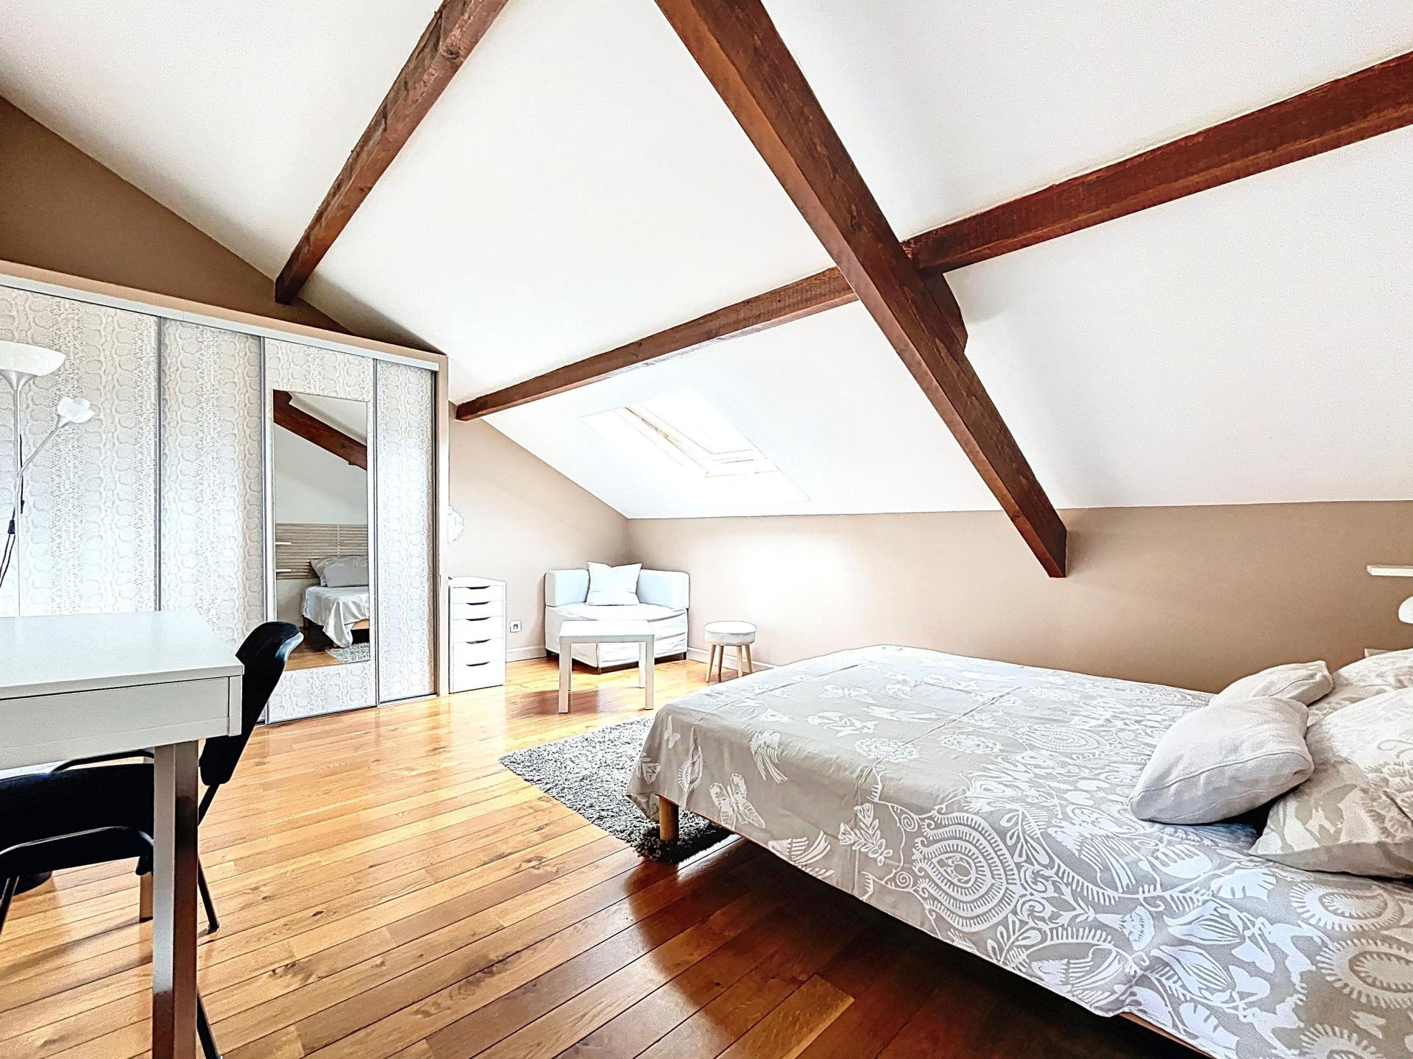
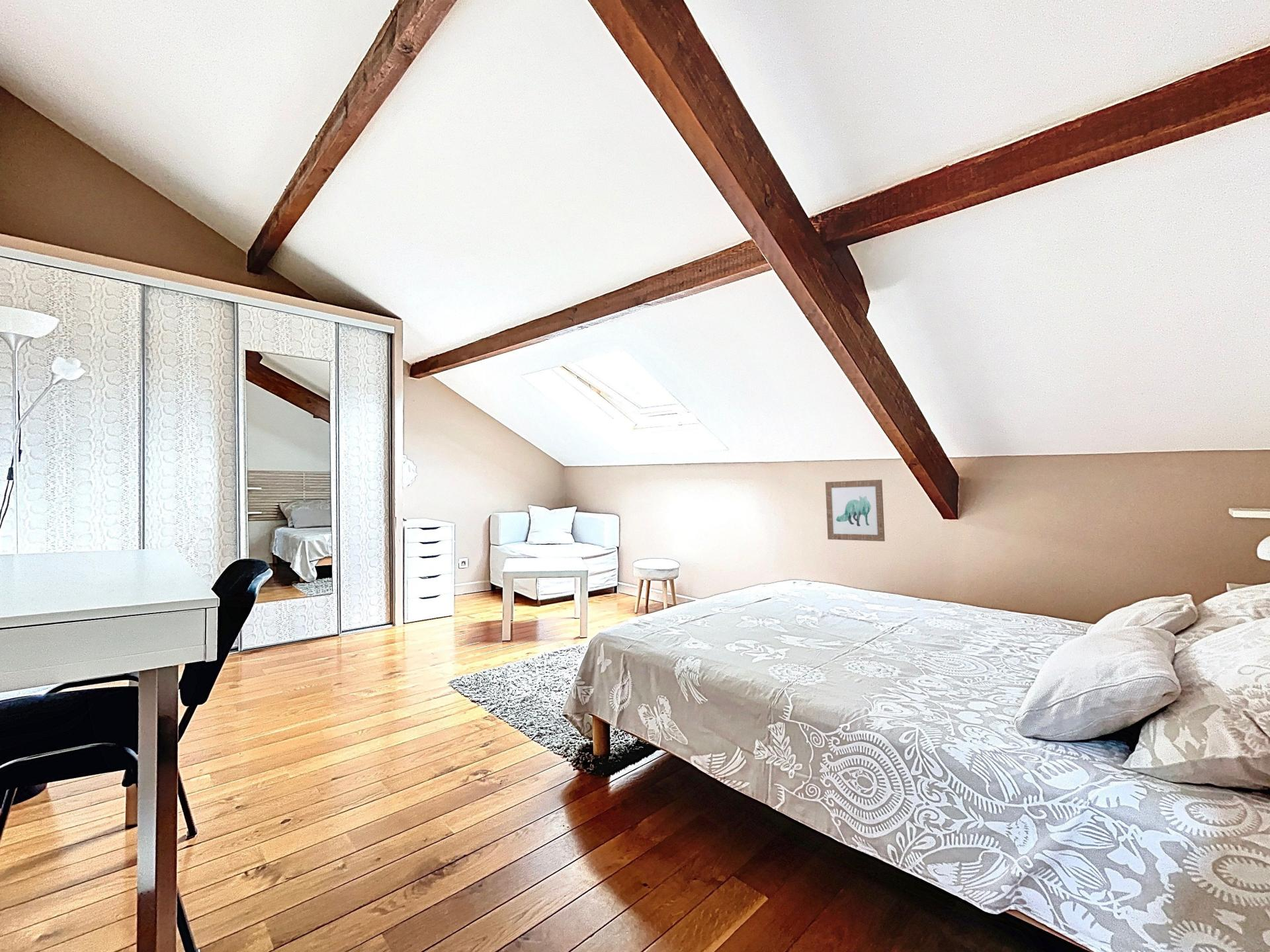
+ wall art [825,479,886,542]
